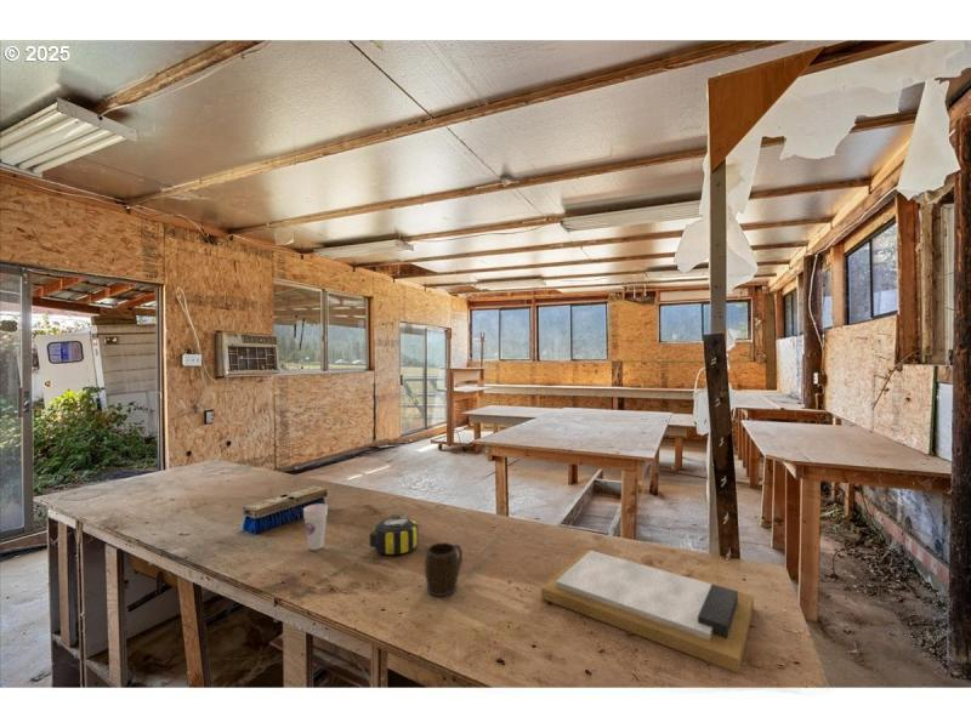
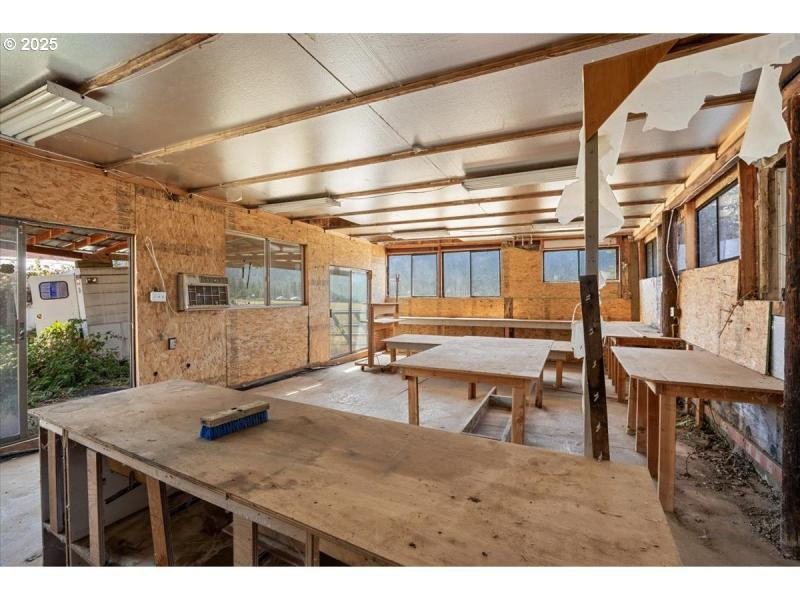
- clipboard [540,548,755,675]
- mug [424,541,464,597]
- cup [302,502,329,551]
- tape measure [369,510,420,556]
